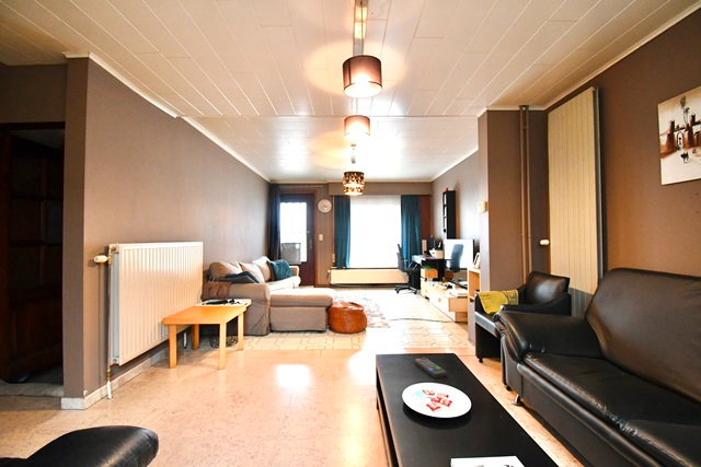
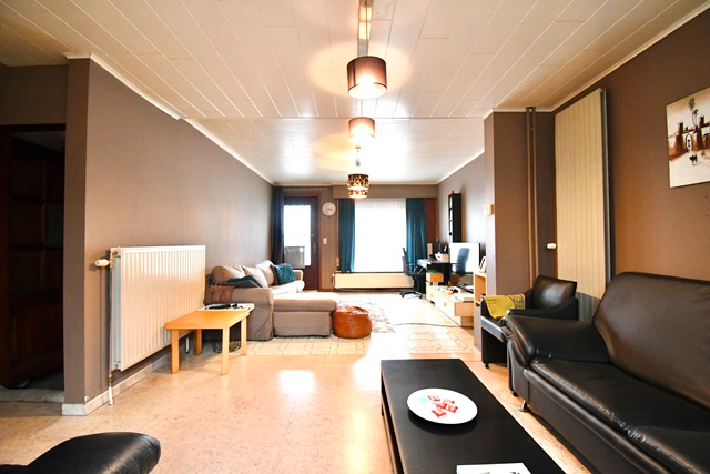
- remote control [414,357,448,380]
